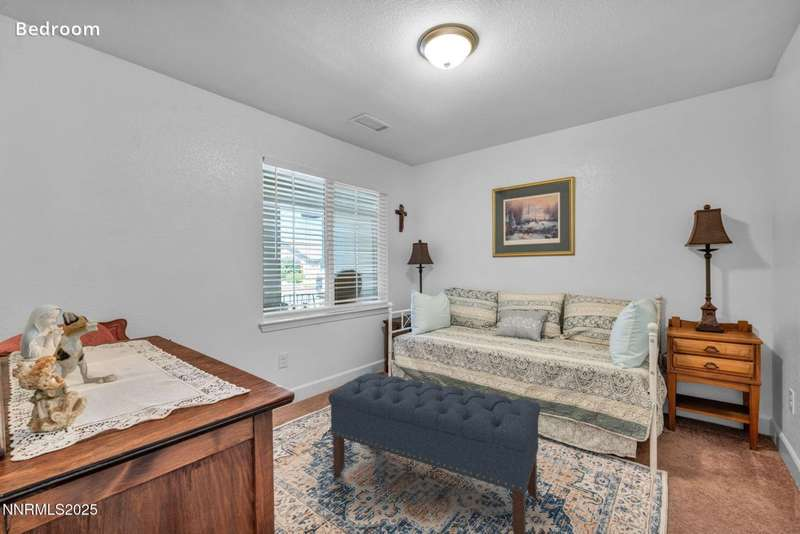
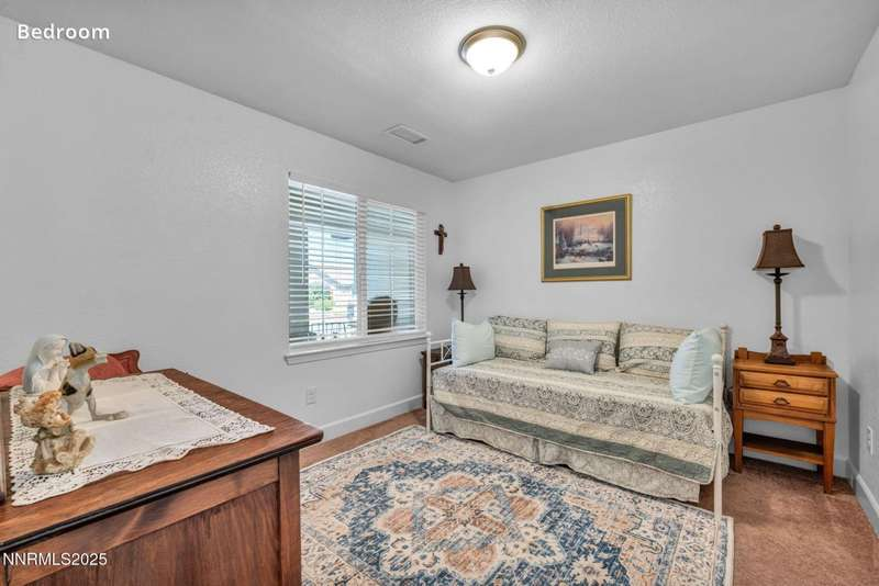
- bench [328,372,542,534]
